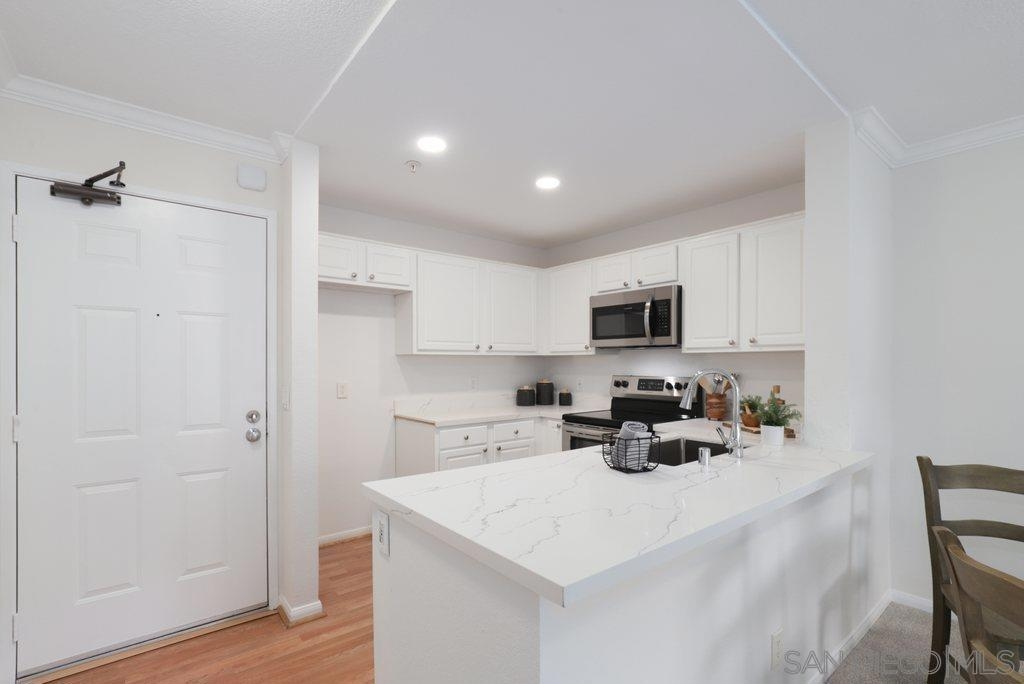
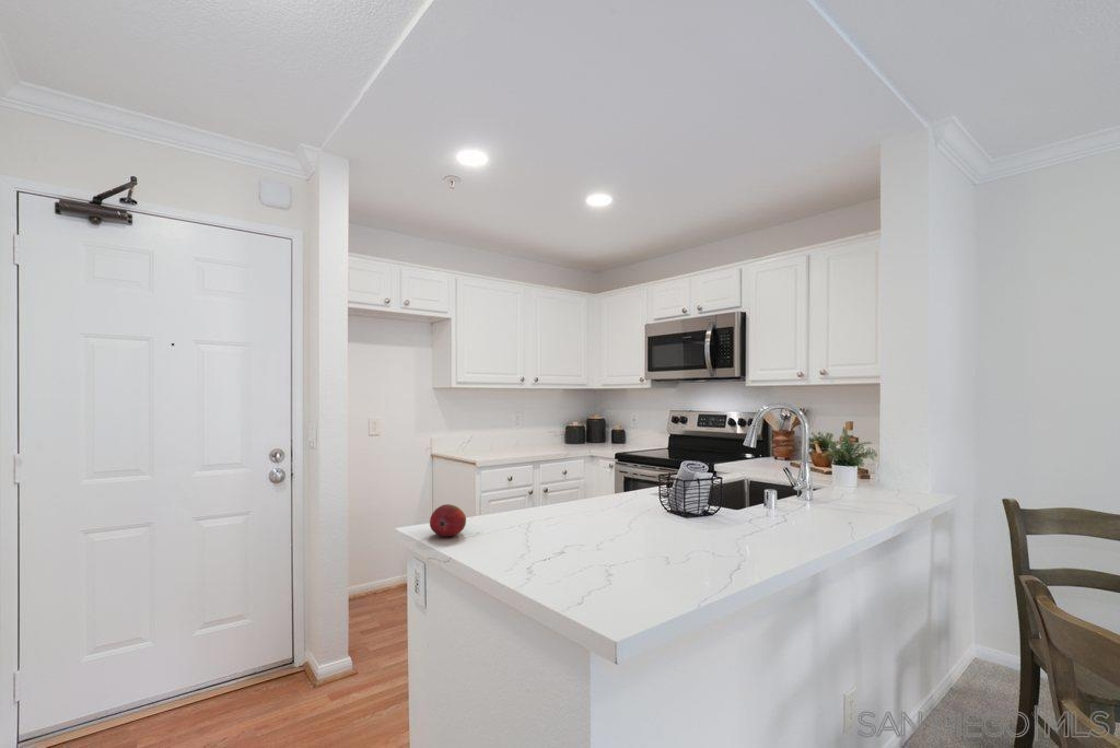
+ fruit [429,503,467,537]
